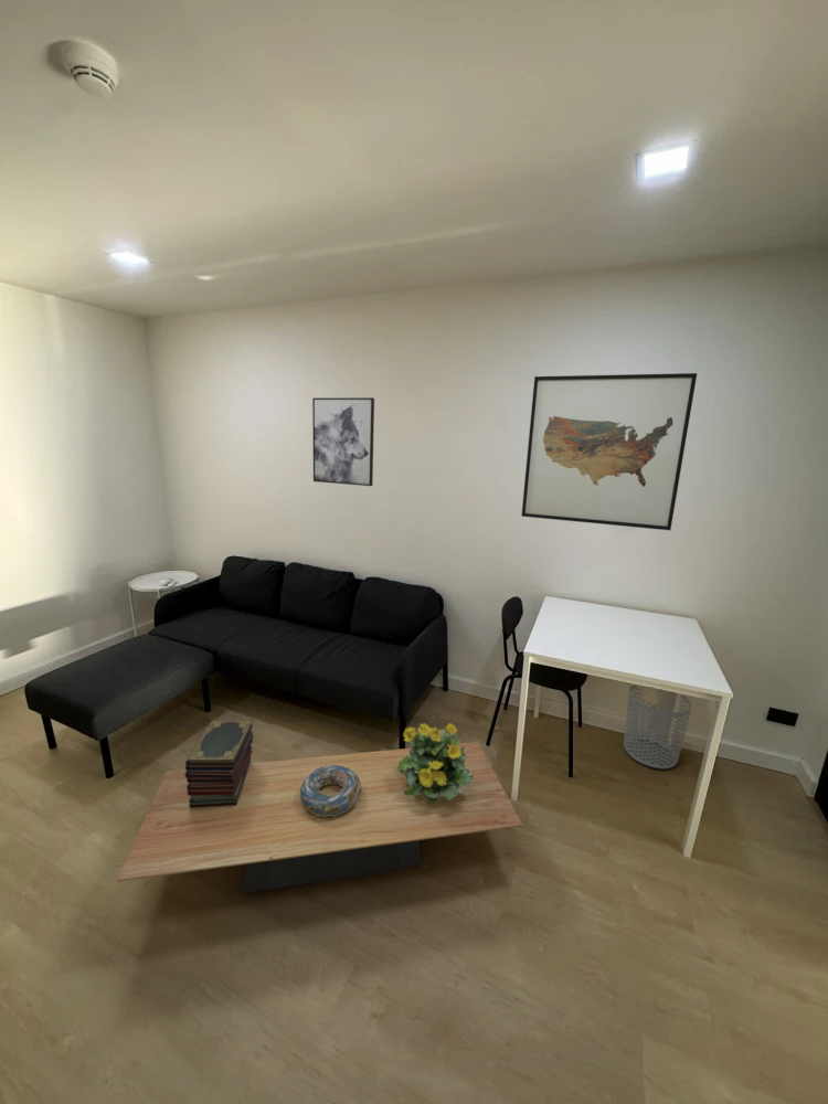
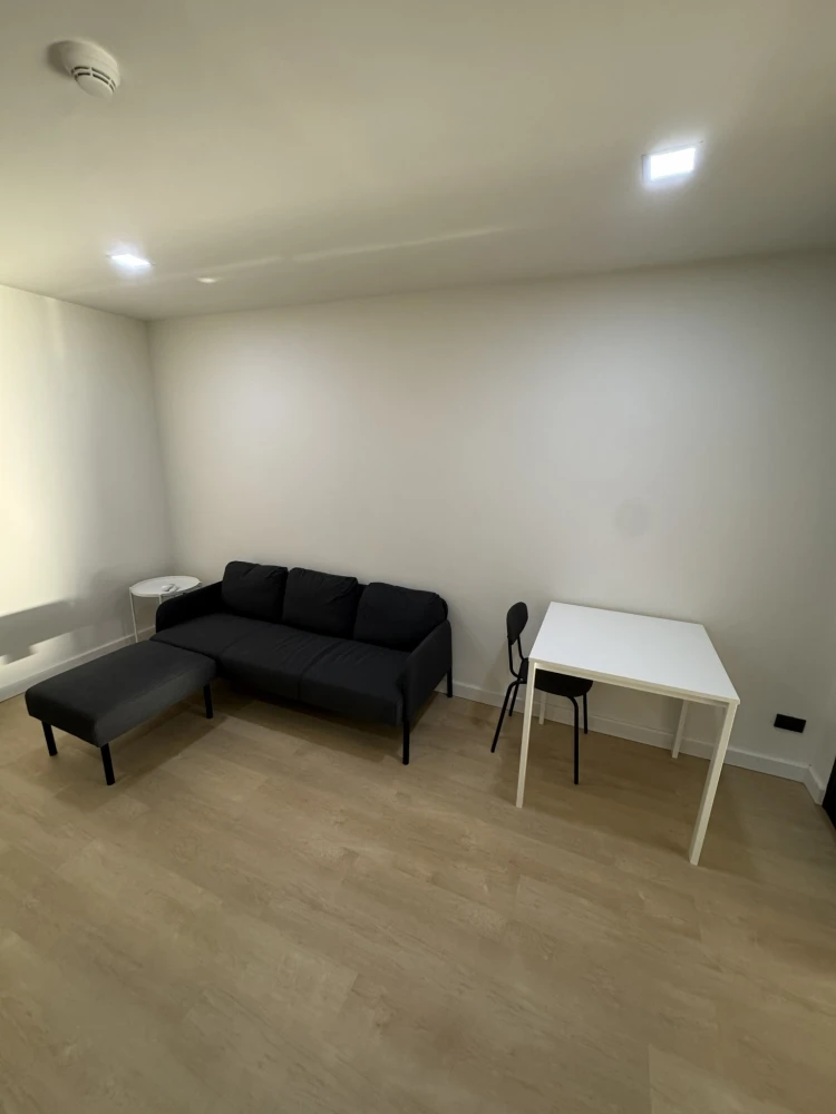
- coffee table [116,741,523,894]
- wall art [311,396,375,487]
- decorative bowl [299,765,362,817]
- waste bin [623,684,693,769]
- book stack [184,719,255,808]
- flowering plant [396,722,474,804]
- wall art [520,372,698,531]
